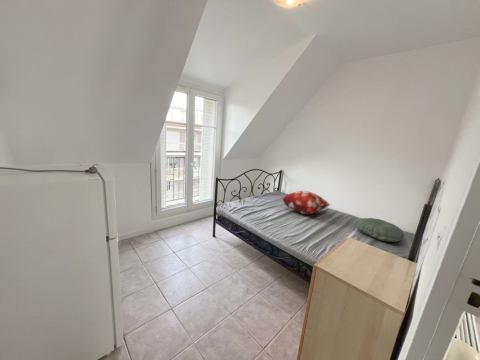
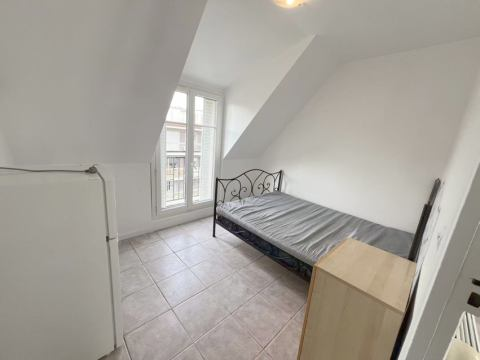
- pillow [356,217,406,243]
- decorative pillow [282,190,331,215]
